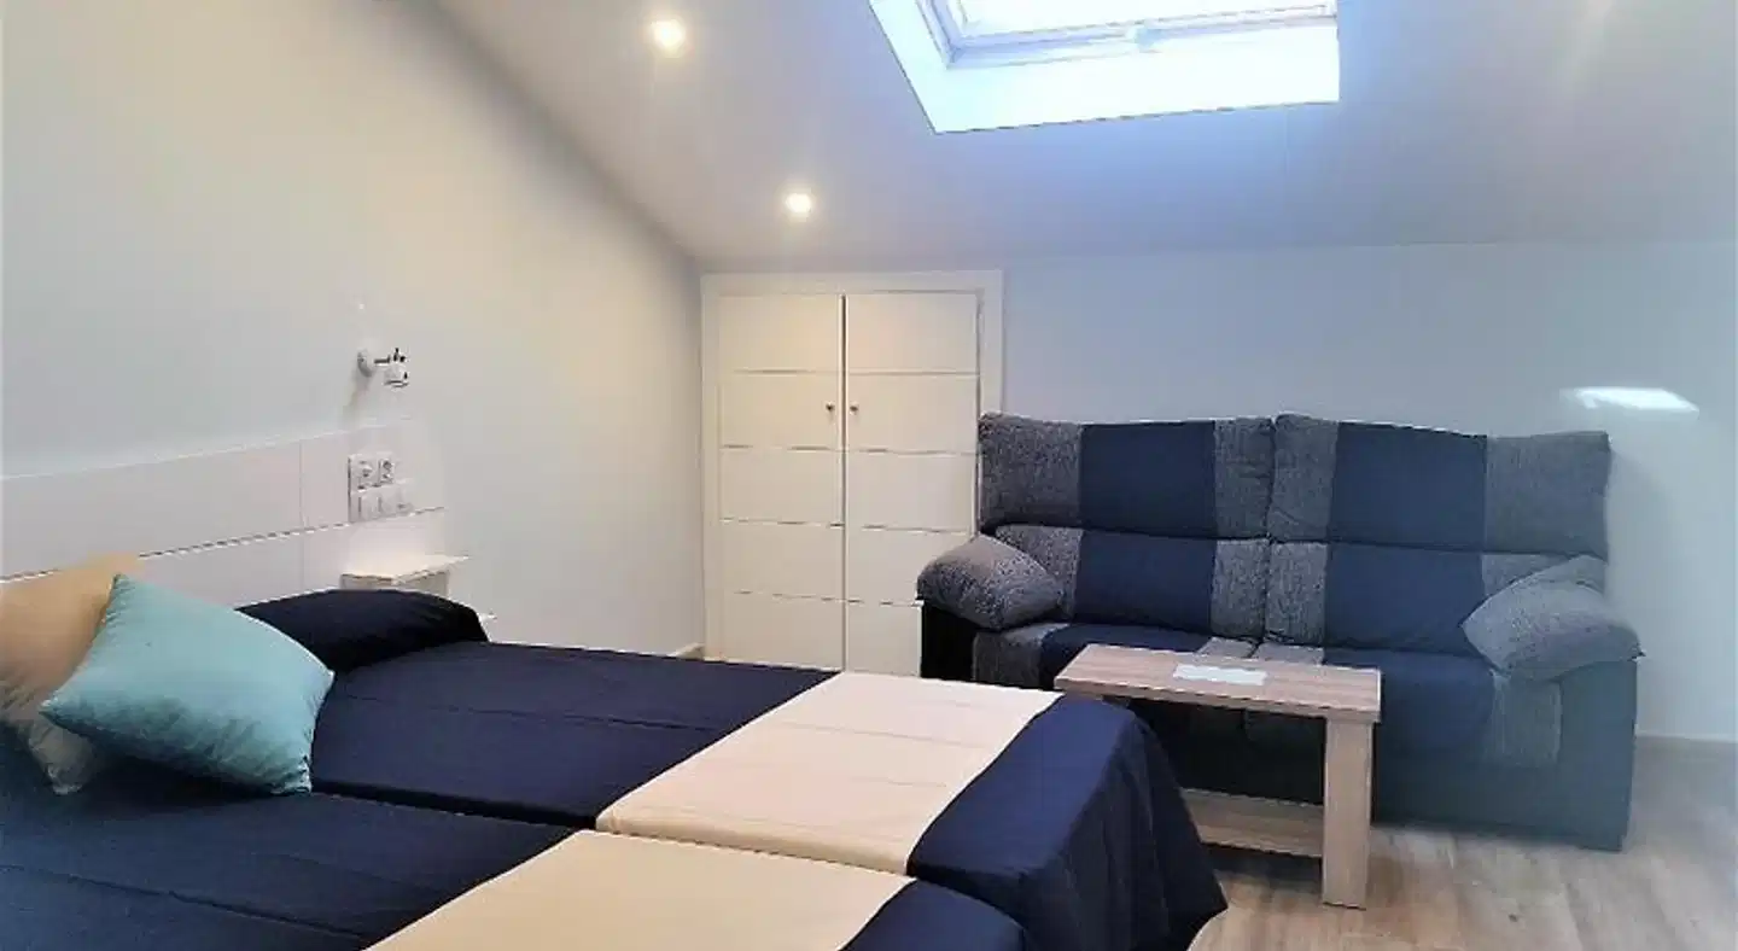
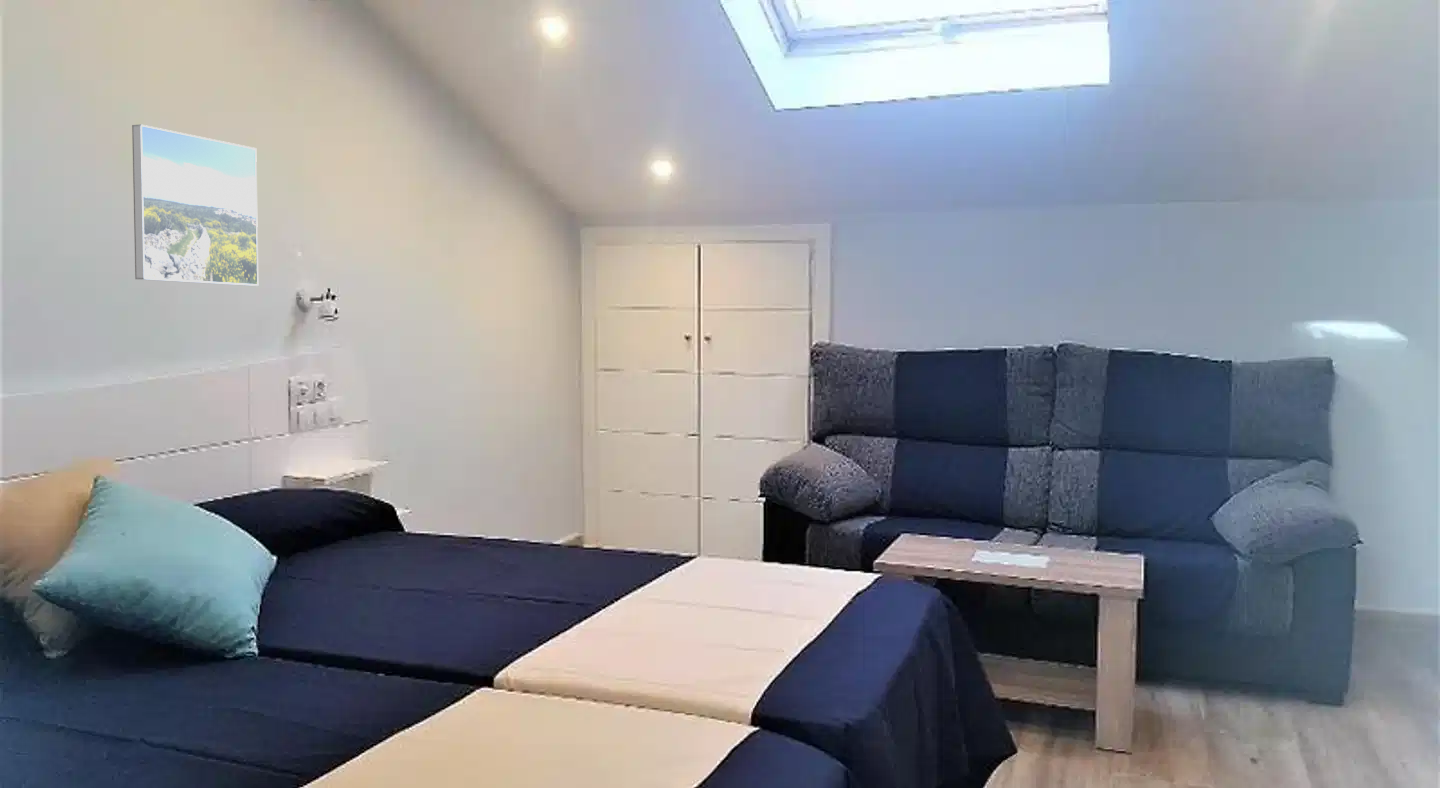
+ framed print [131,123,259,287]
